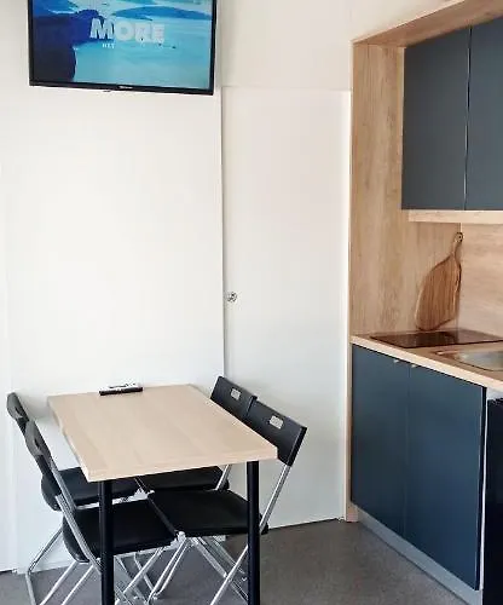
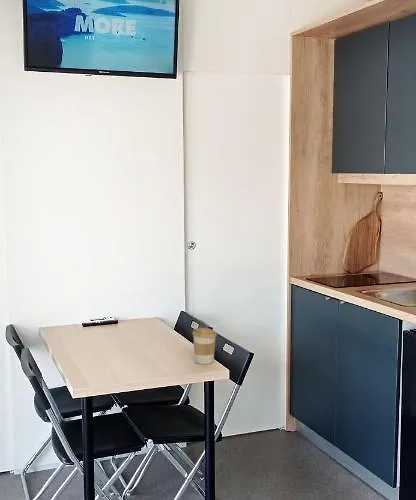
+ coffee cup [191,327,218,365]
